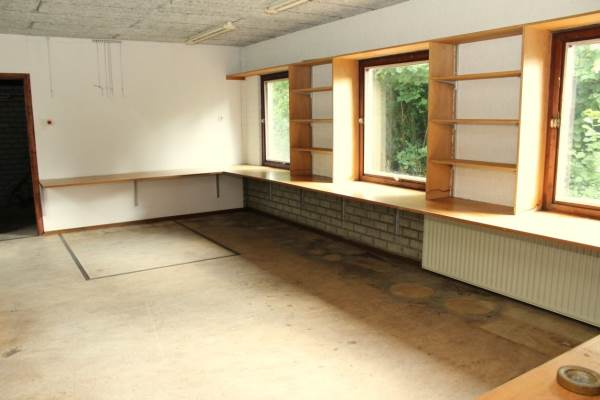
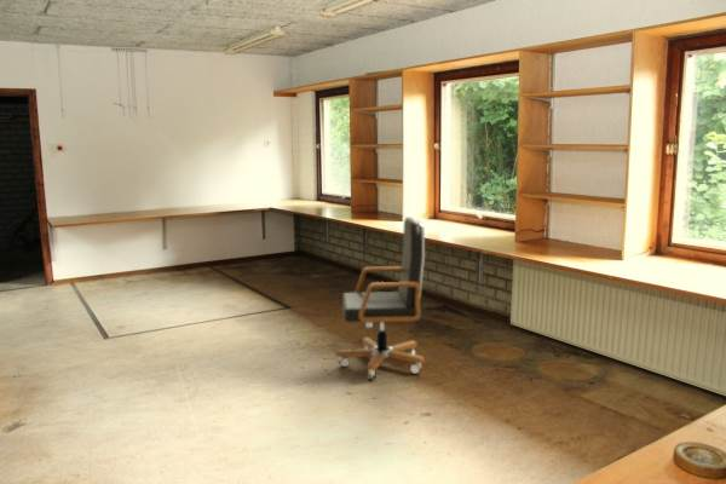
+ office chair [334,215,426,380]
